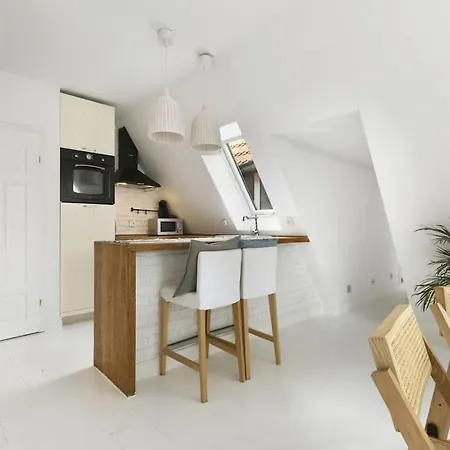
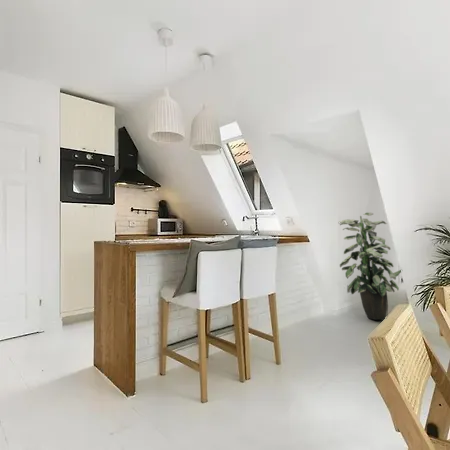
+ indoor plant [339,211,402,321]
